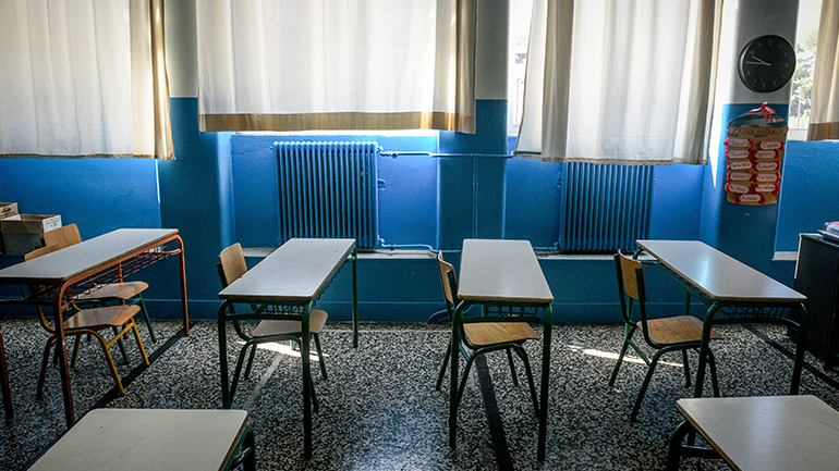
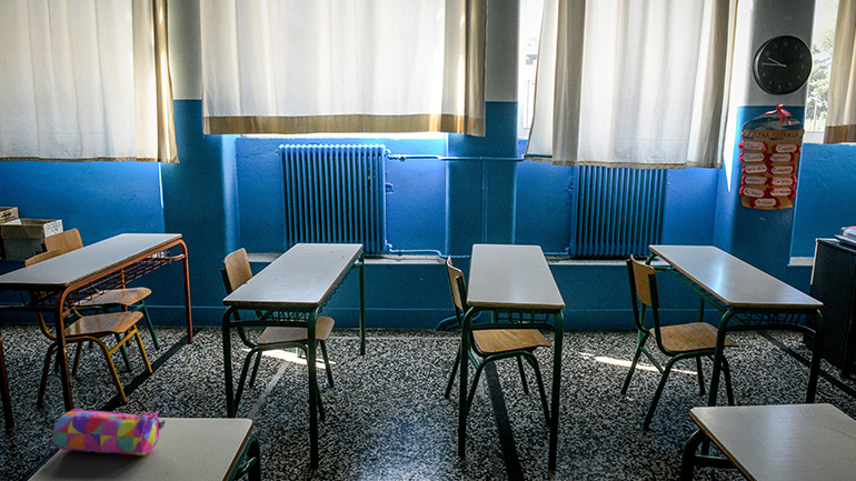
+ pencil case [51,408,166,455]
